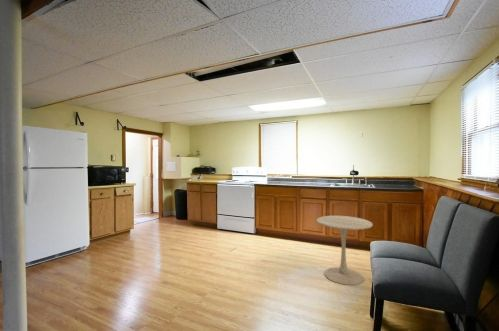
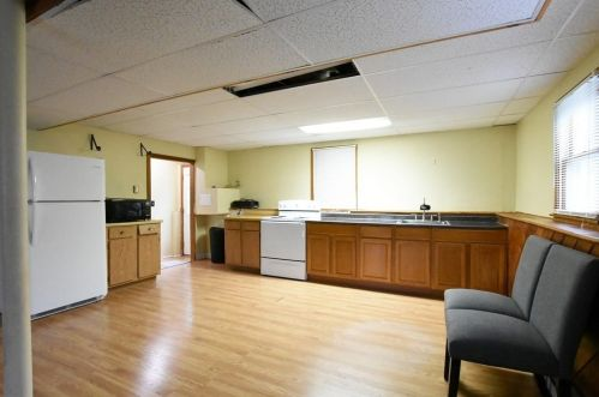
- side table [316,215,374,286]
